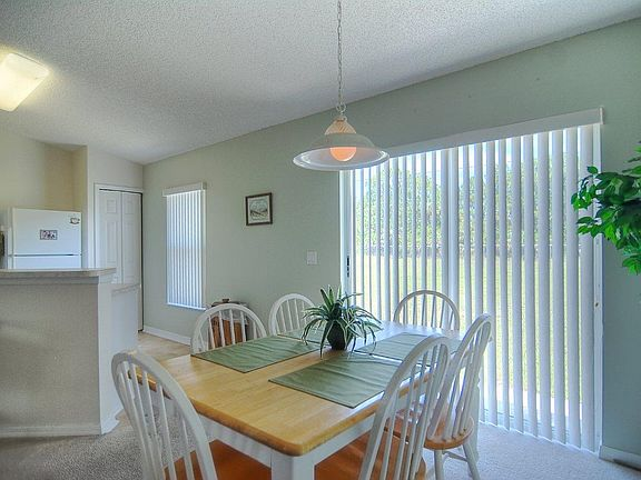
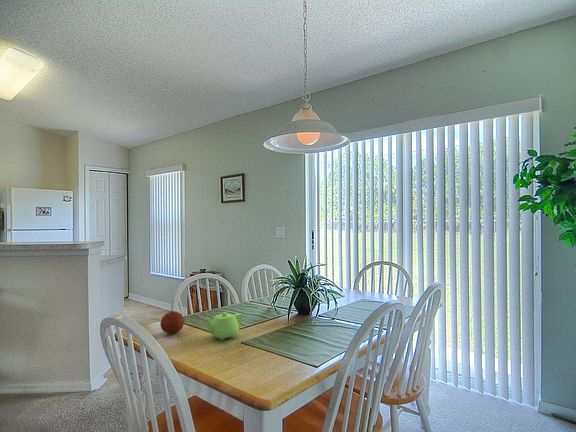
+ teapot [204,311,243,341]
+ fruit [159,310,185,335]
